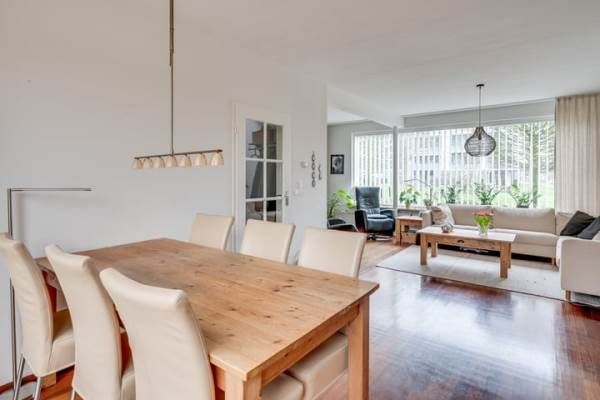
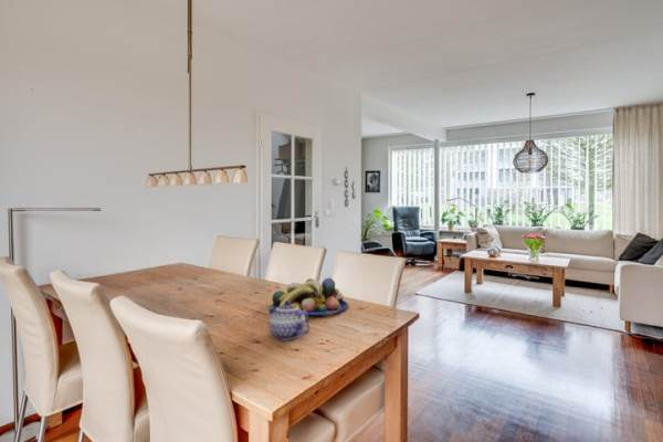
+ teapot [266,301,311,340]
+ fruit bowl [271,277,349,316]
